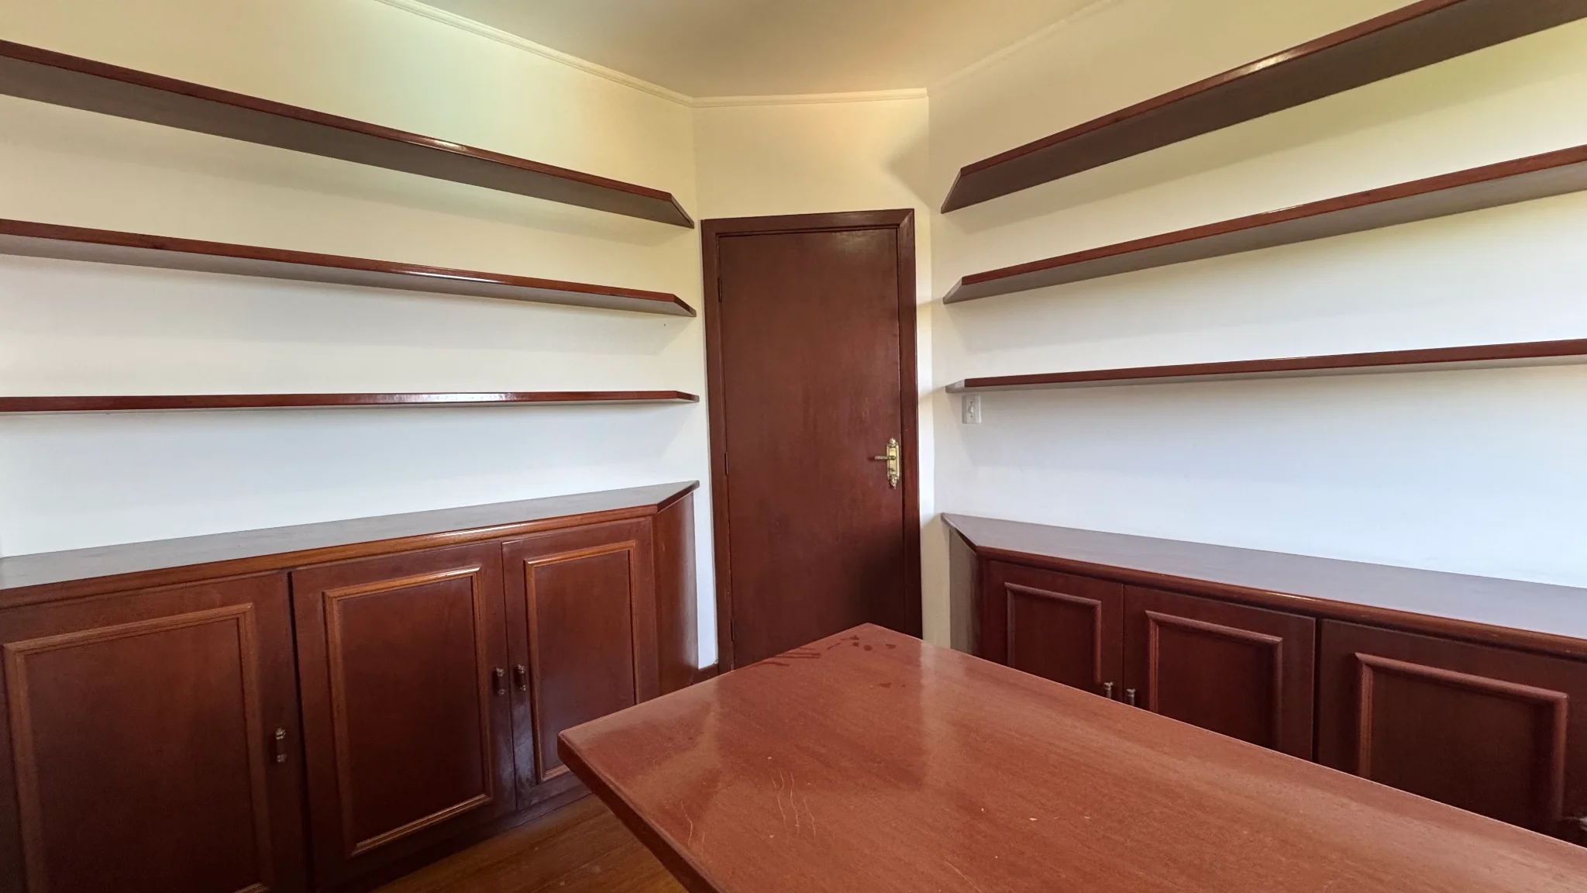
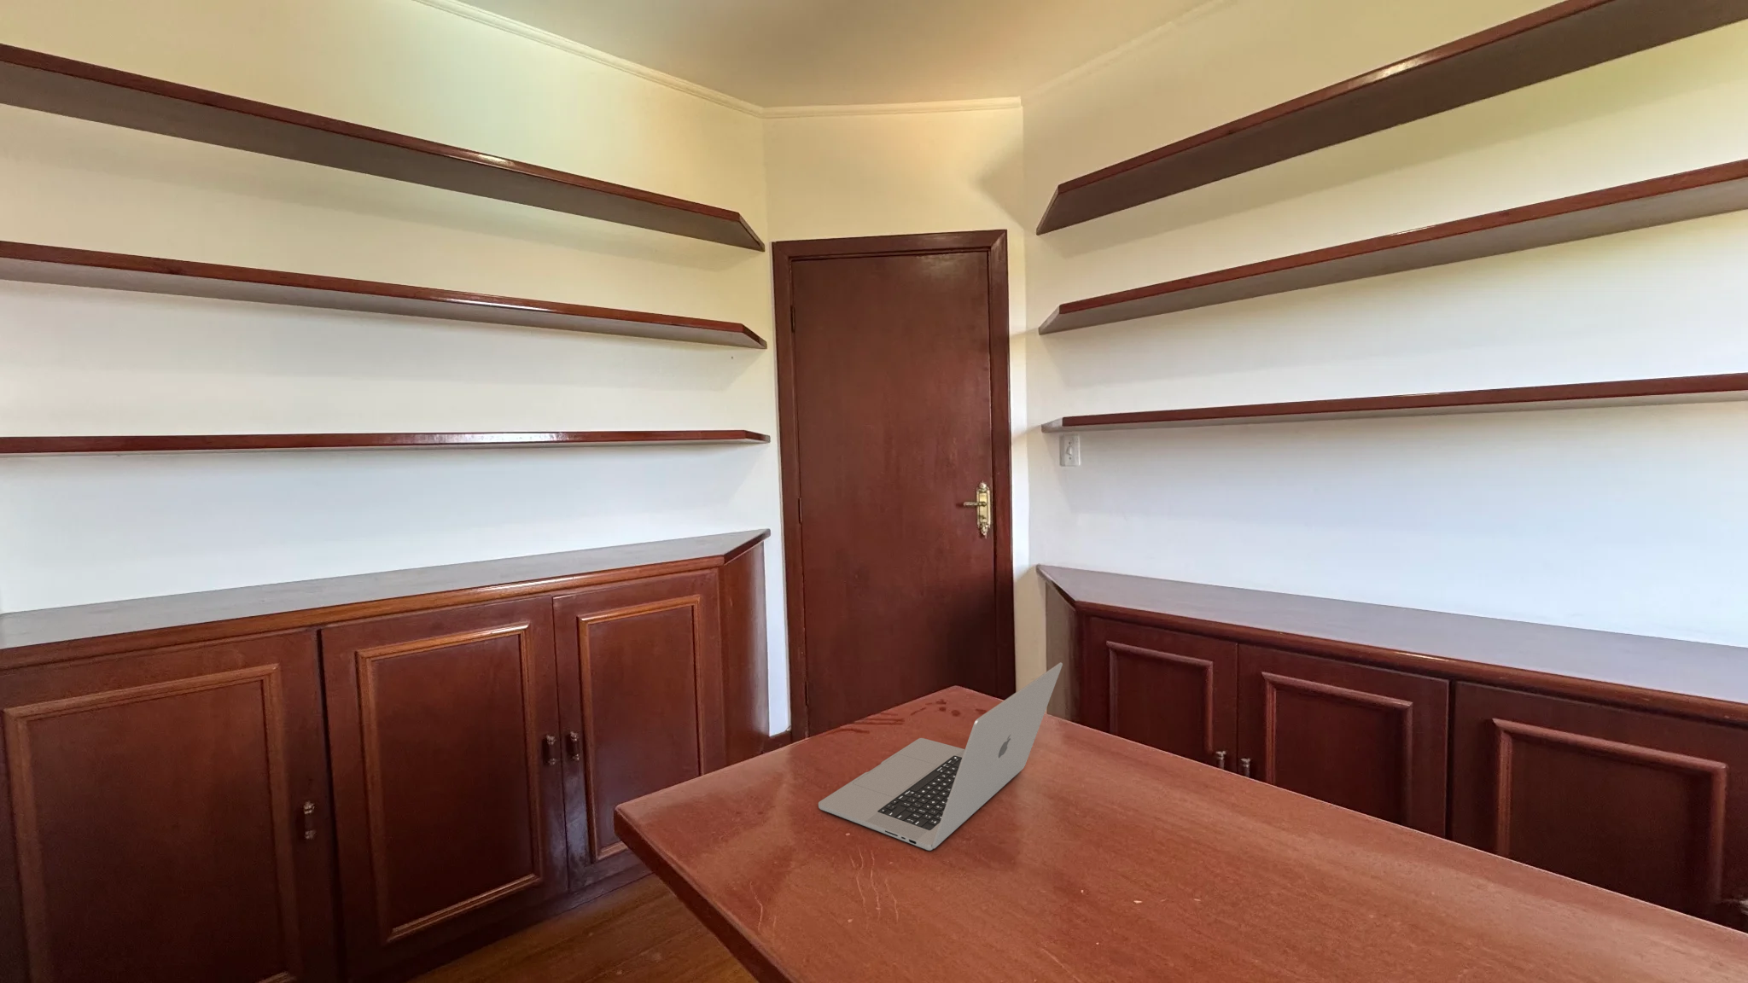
+ laptop [818,661,1064,852]
